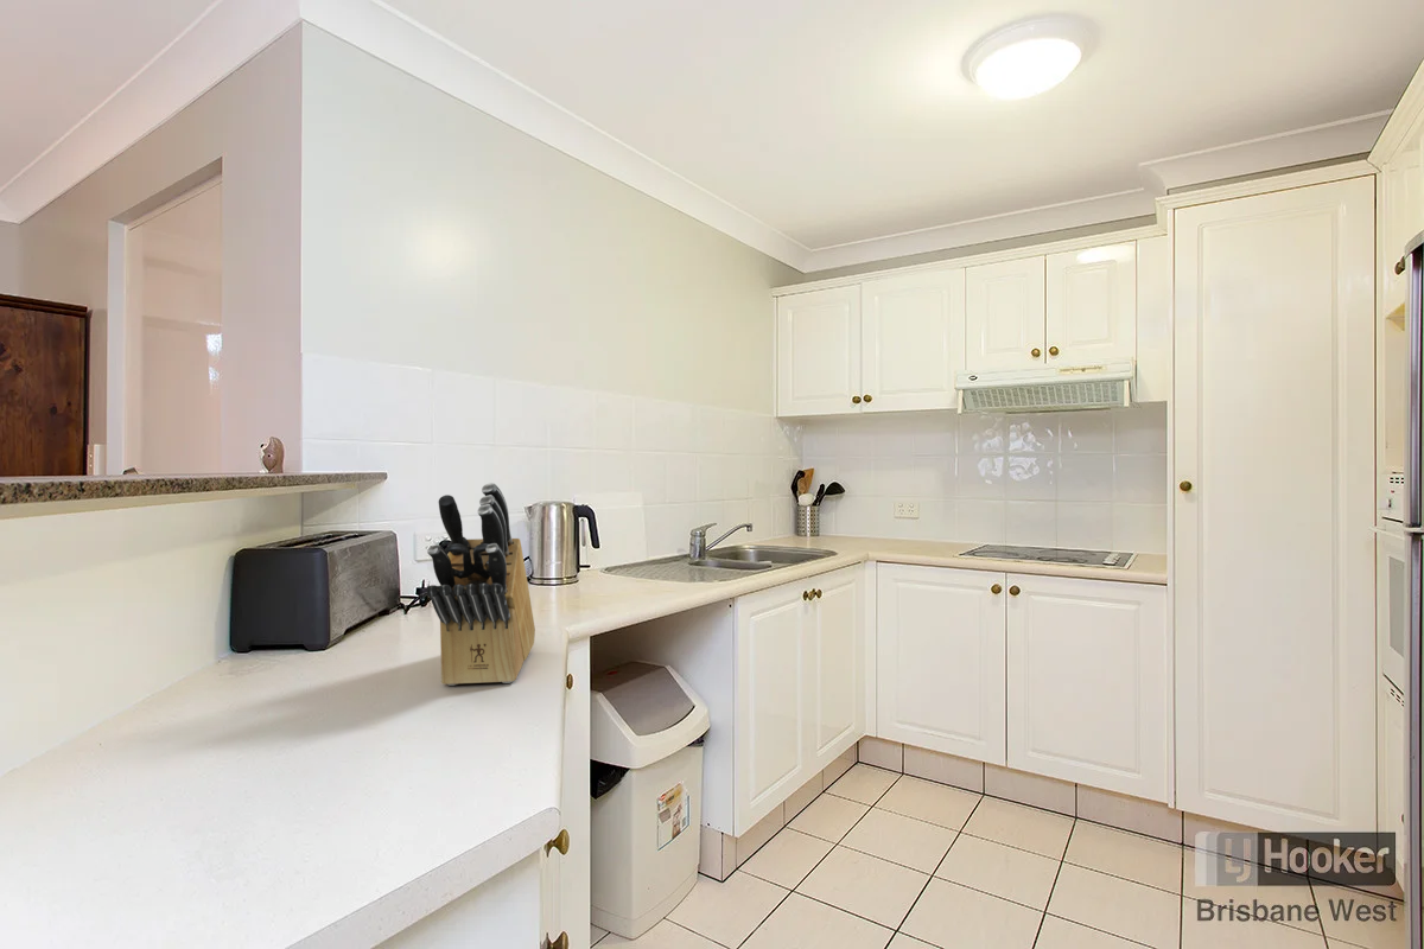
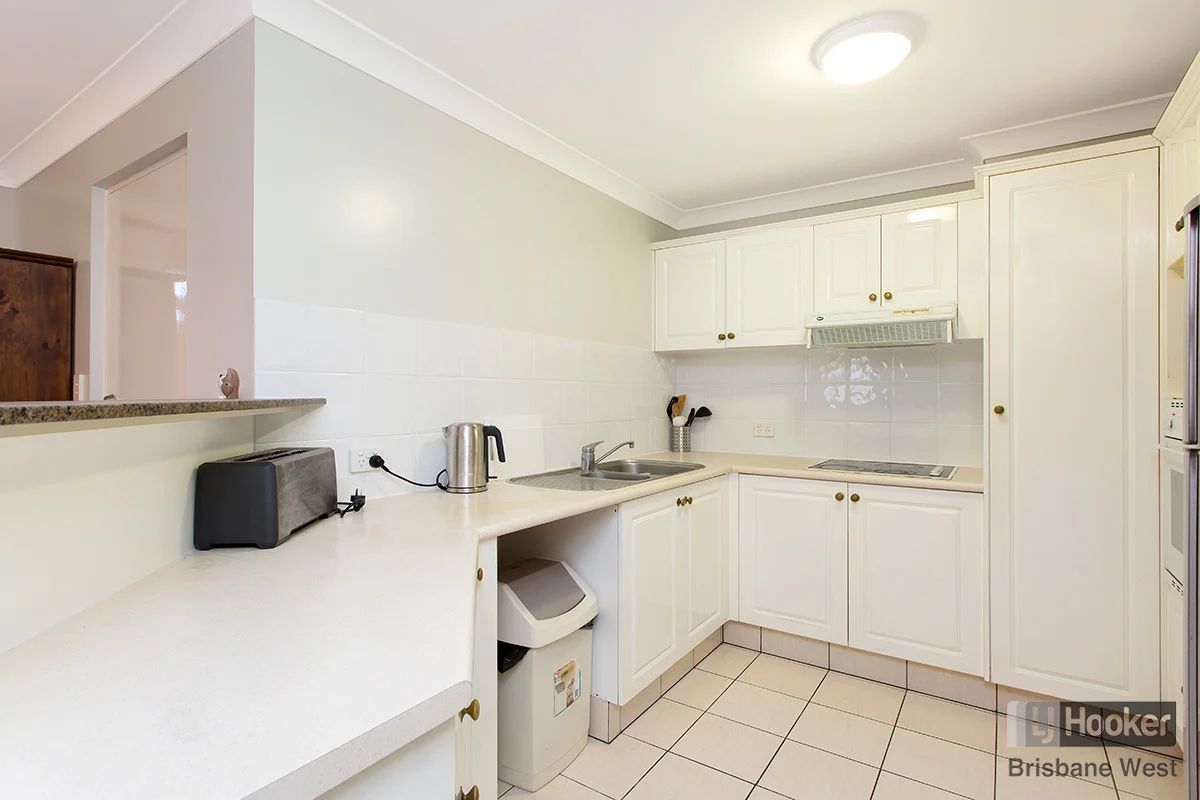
- knife block [426,482,536,687]
